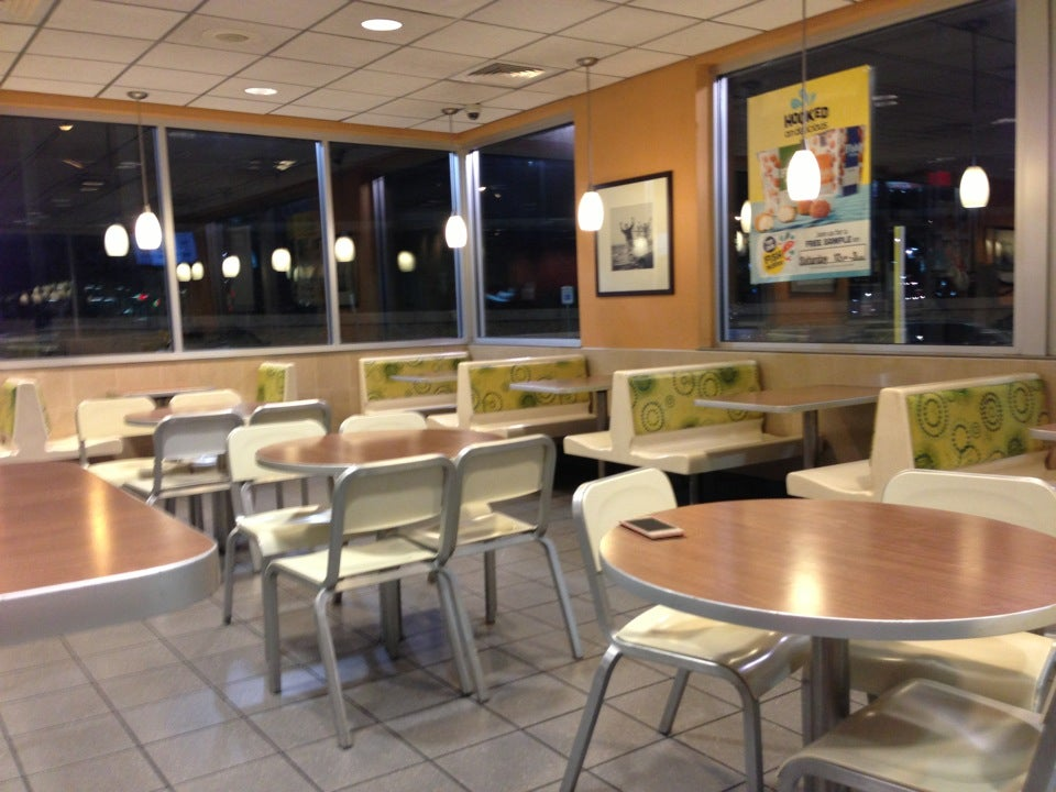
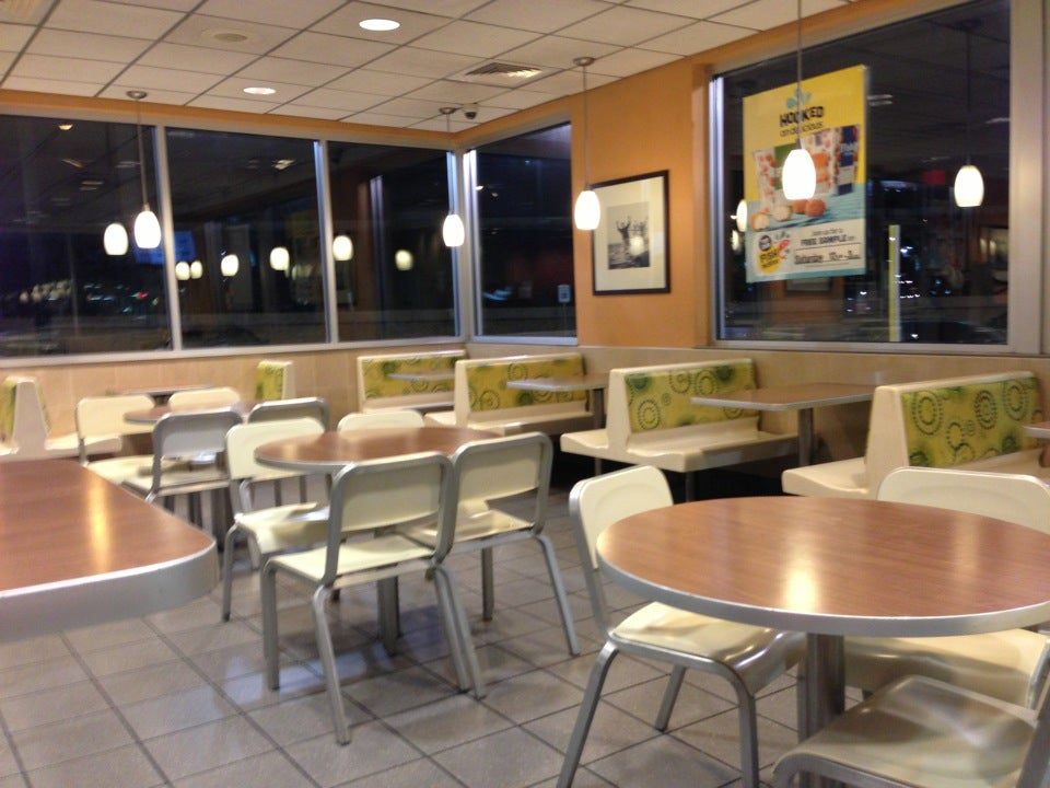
- cell phone [617,515,686,540]
